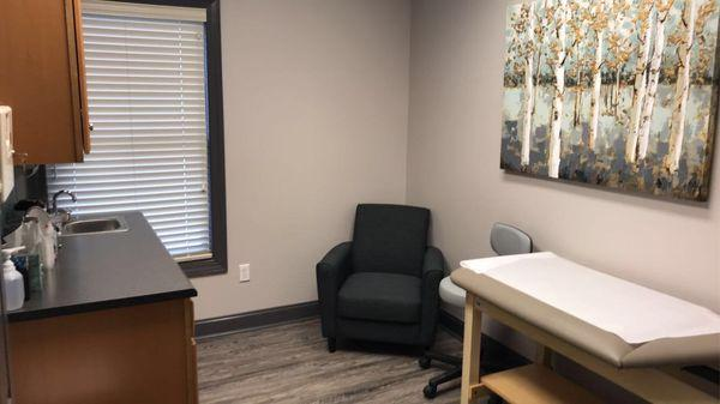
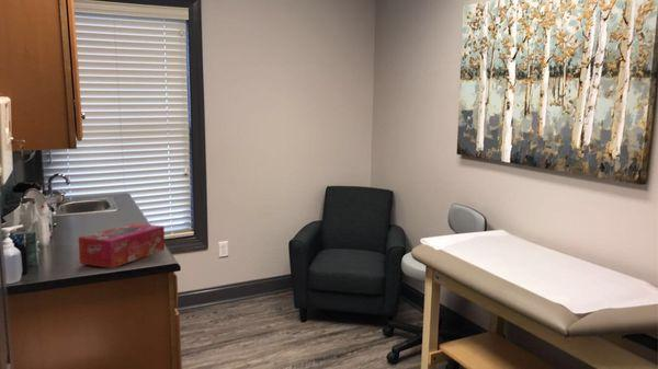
+ tissue box [78,222,166,269]
